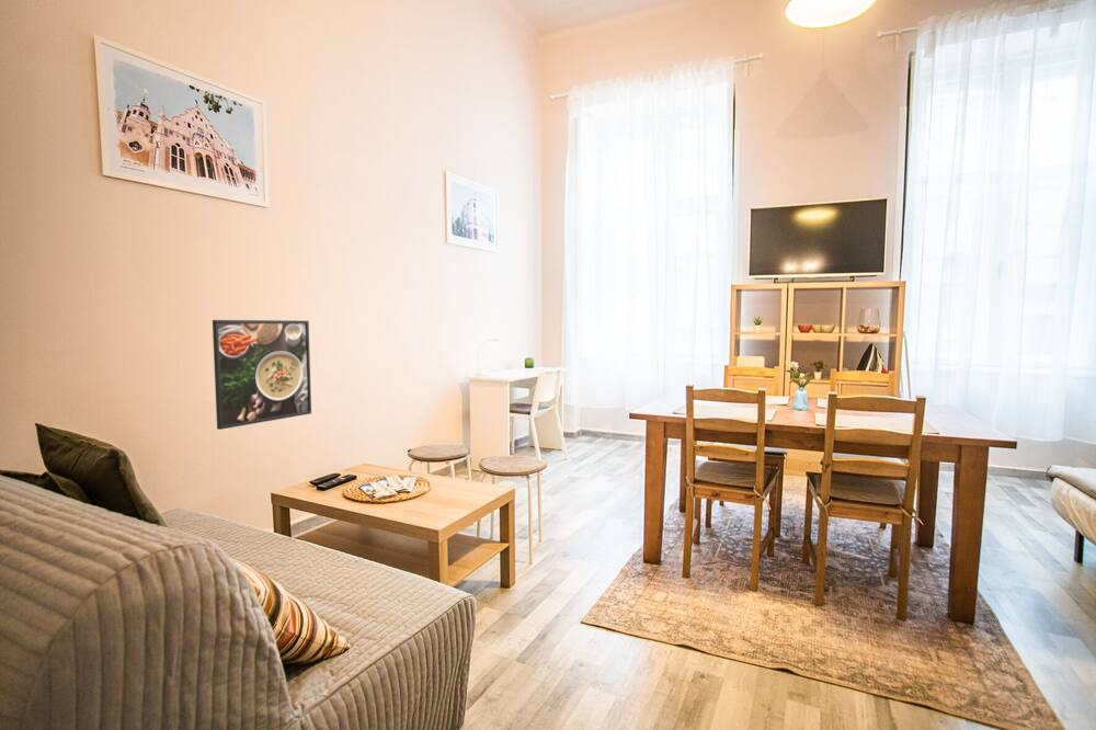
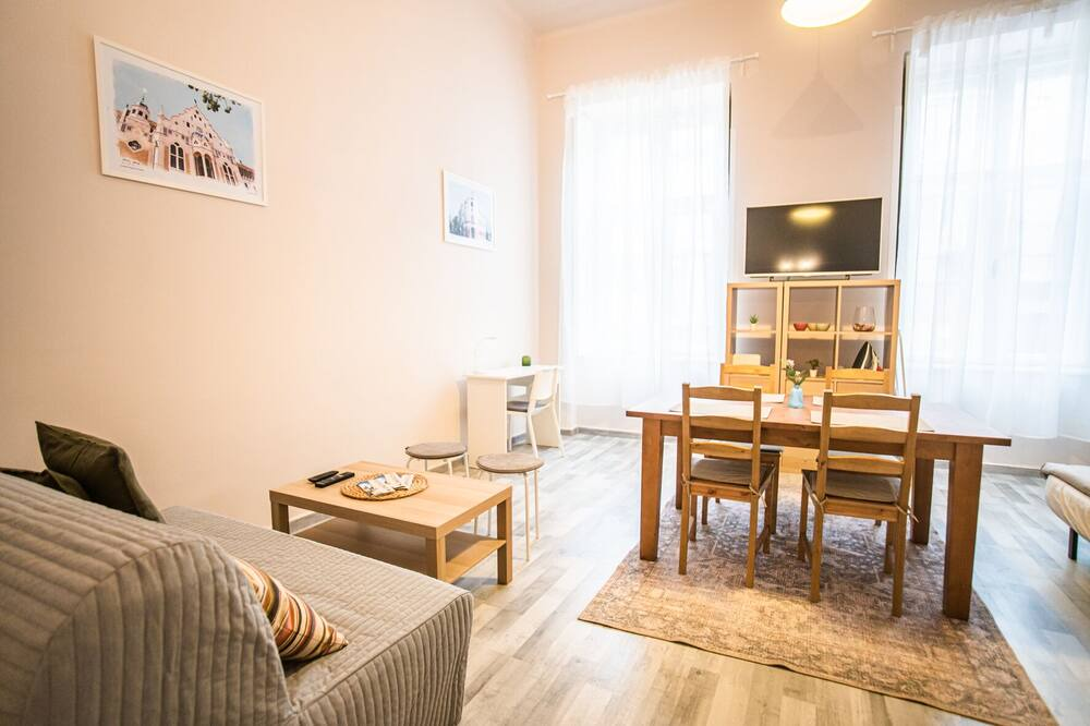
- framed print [212,319,312,431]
